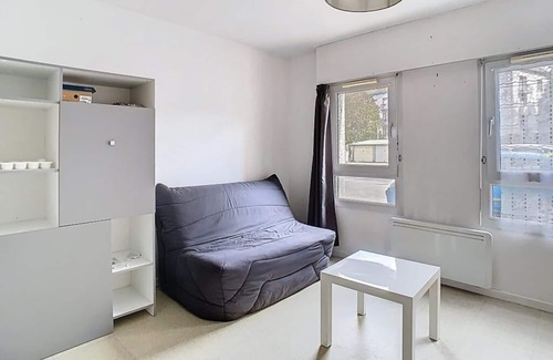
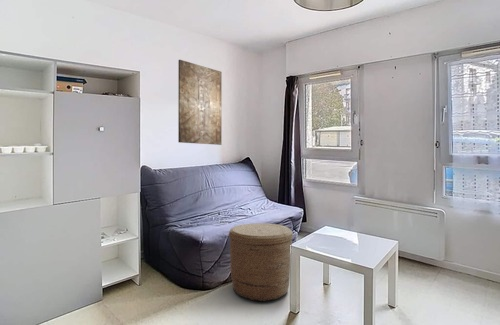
+ basket [228,222,294,302]
+ wall art [177,59,223,146]
